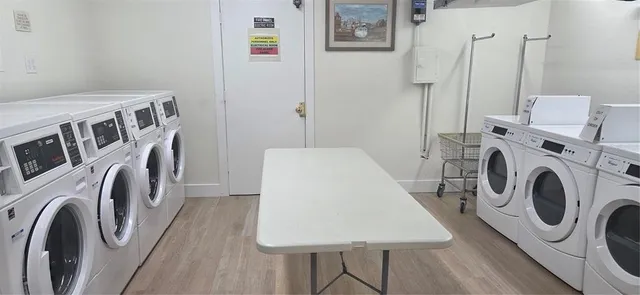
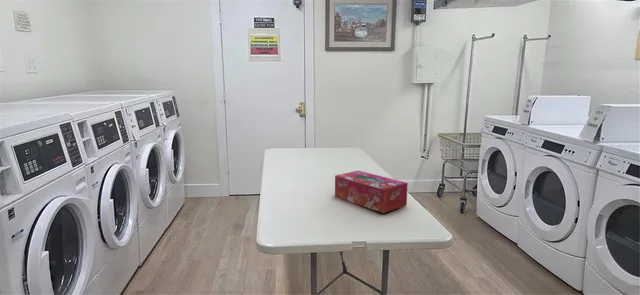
+ tissue box [334,170,409,214]
